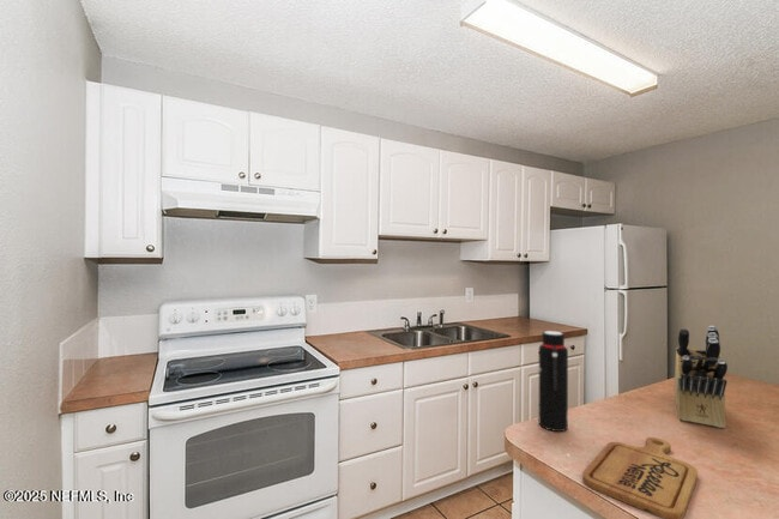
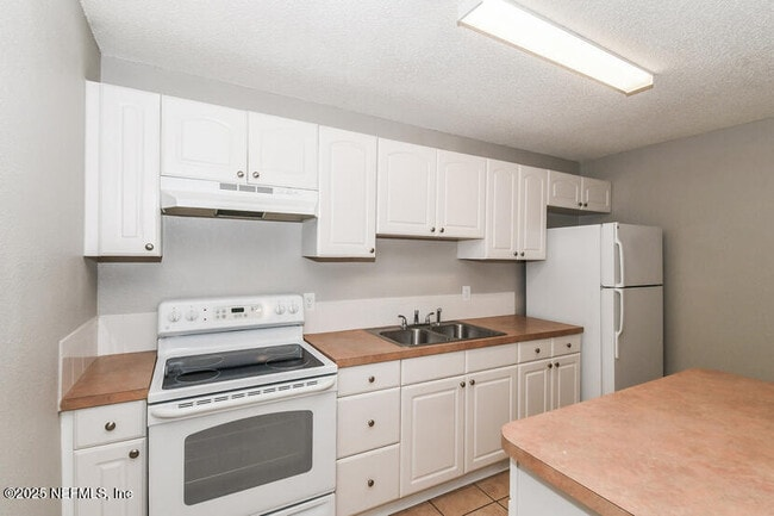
- knife block [674,325,729,429]
- cutting board [581,436,699,519]
- water bottle [537,330,569,433]
